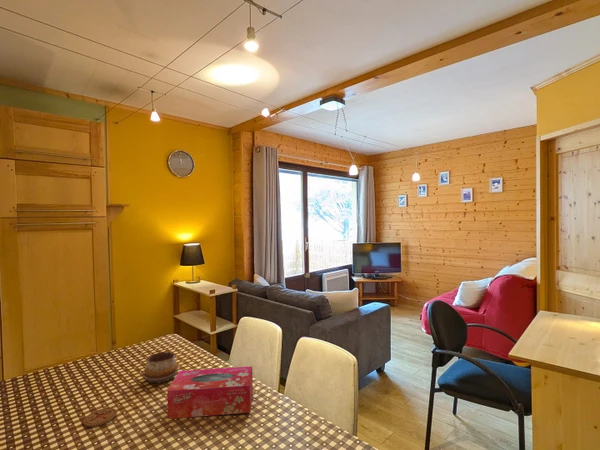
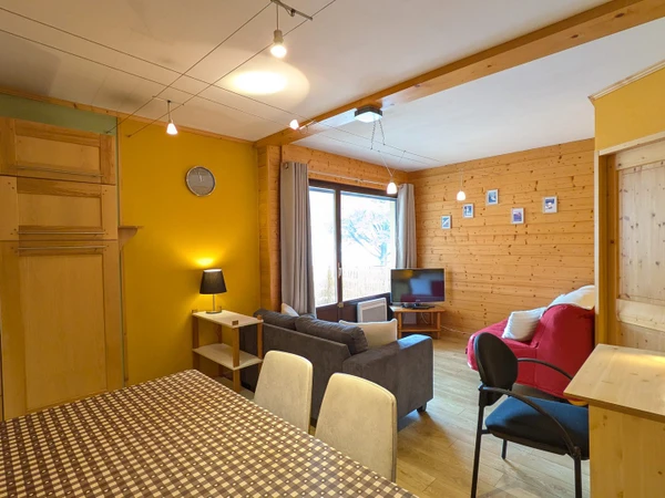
- decorative bowl [143,351,179,384]
- coaster [82,407,118,428]
- tissue box [166,365,254,419]
